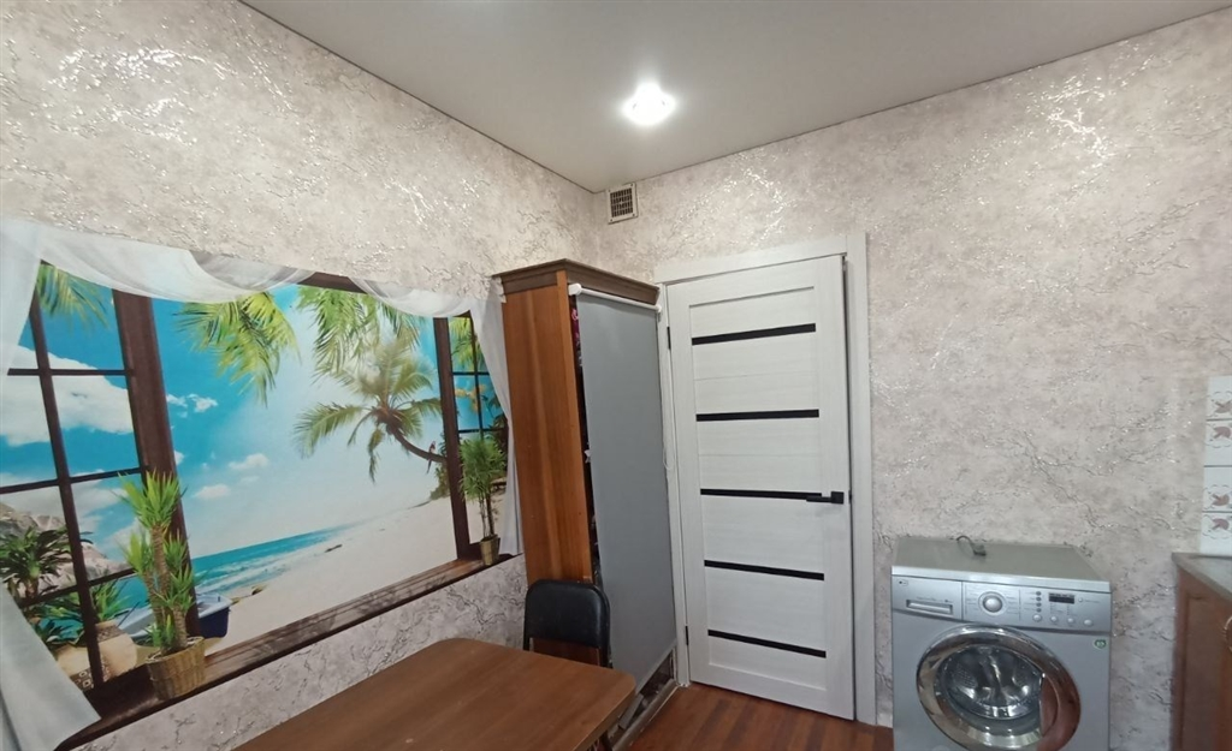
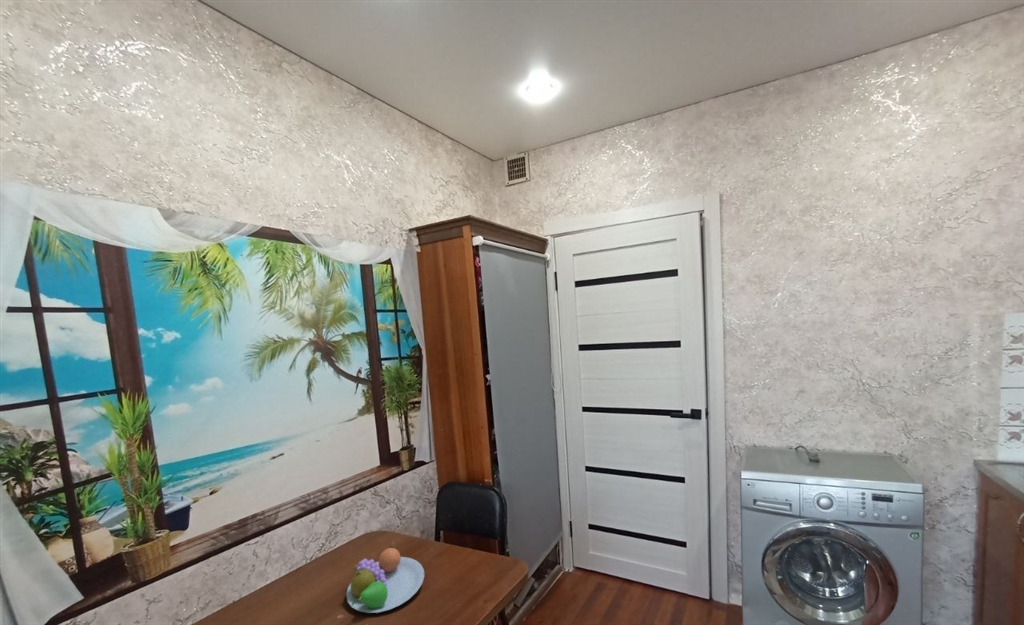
+ fruit bowl [345,545,425,614]
